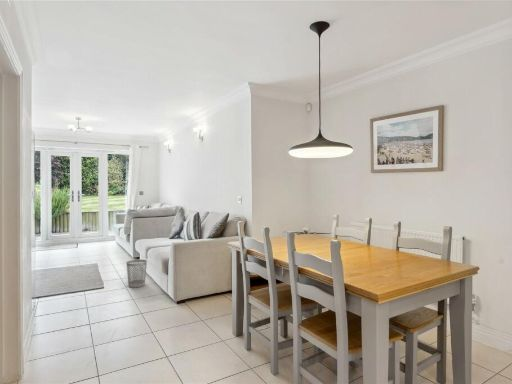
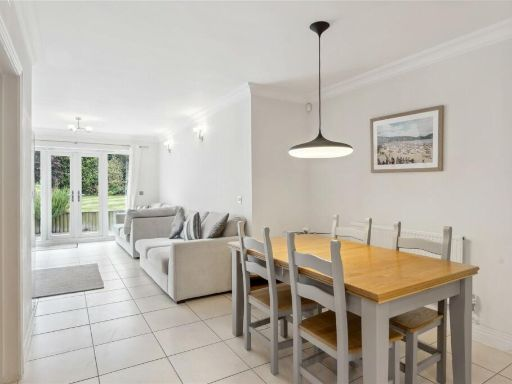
- wastebasket [125,259,148,288]
